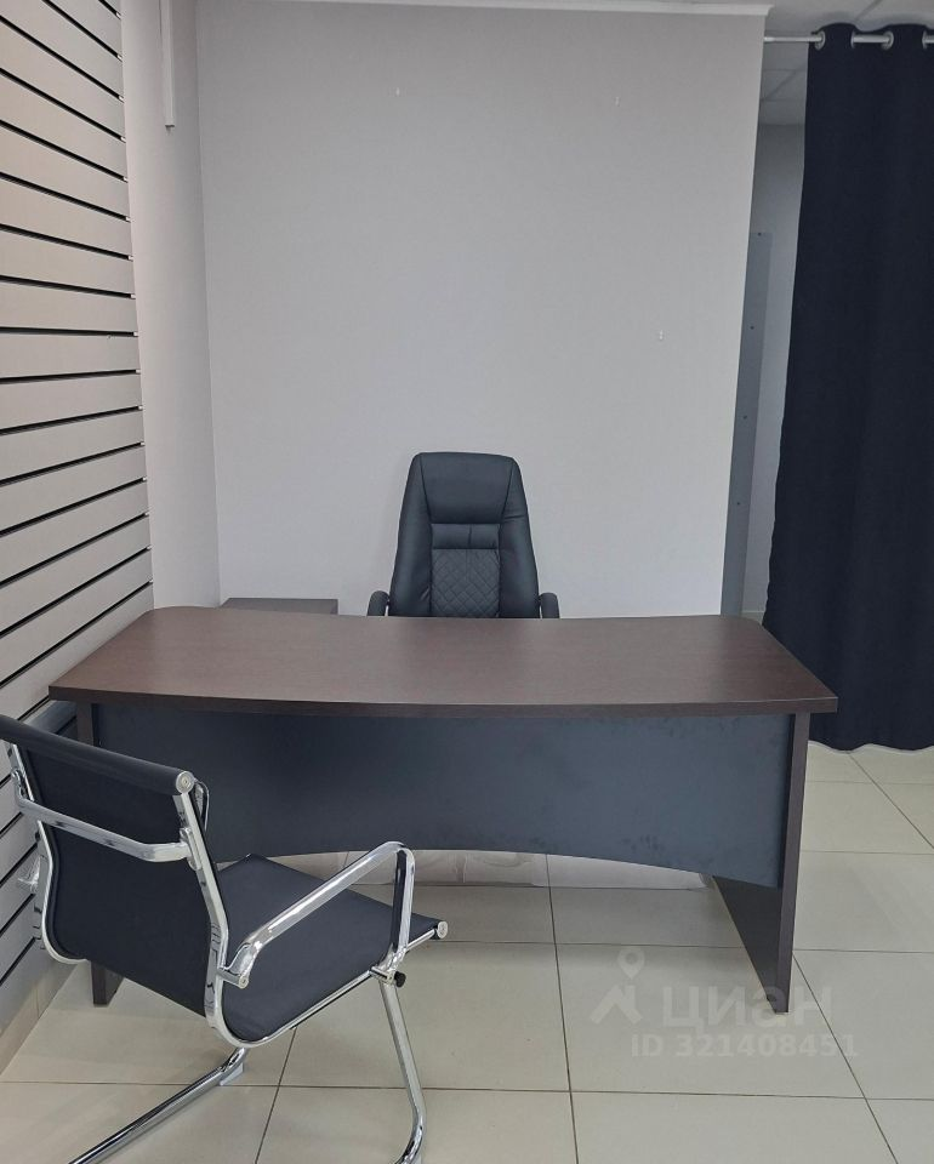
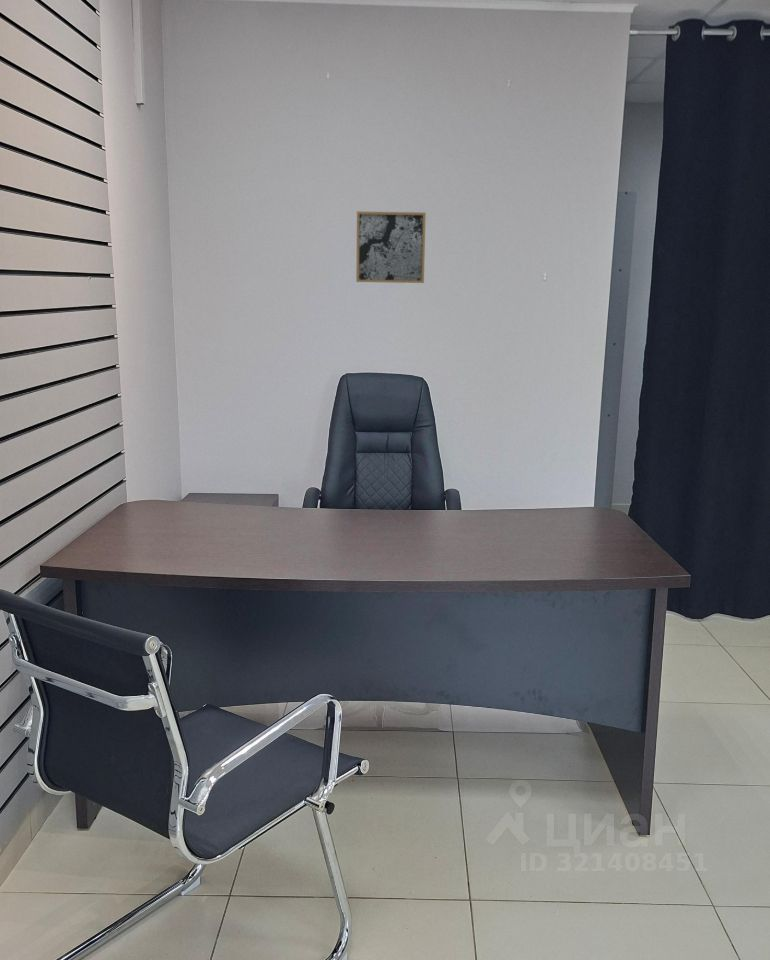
+ wall art [355,210,427,284]
